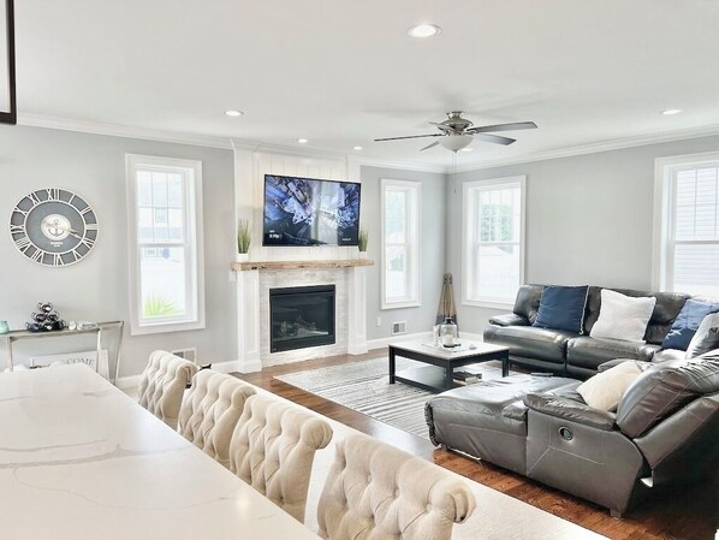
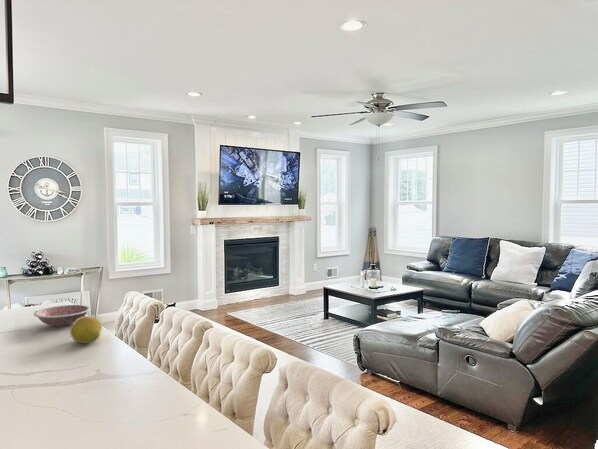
+ fruit [69,315,103,344]
+ bowl [33,304,92,327]
